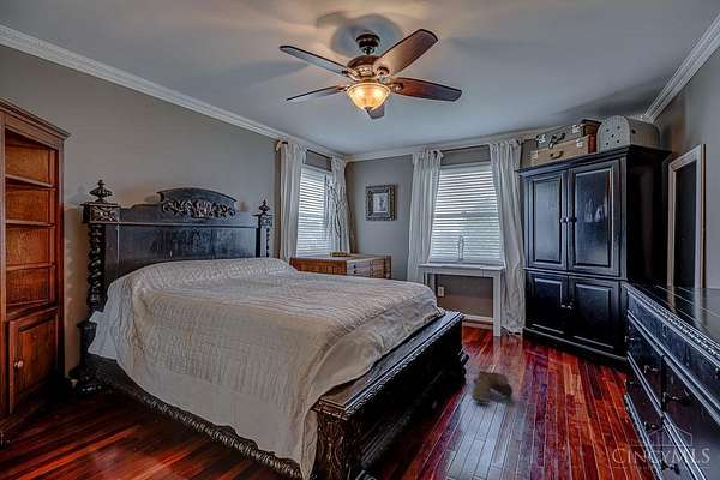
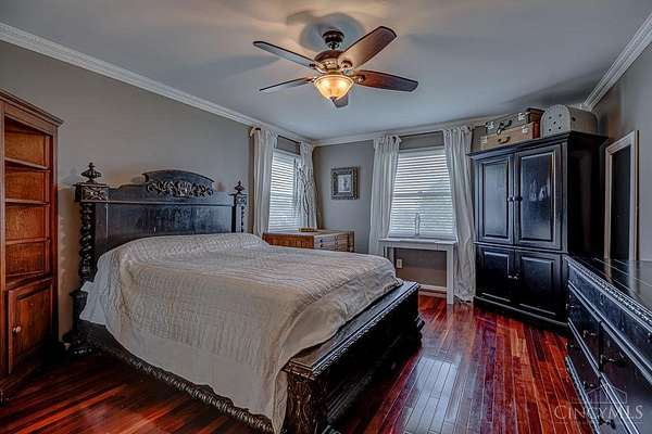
- boots [470,370,514,404]
